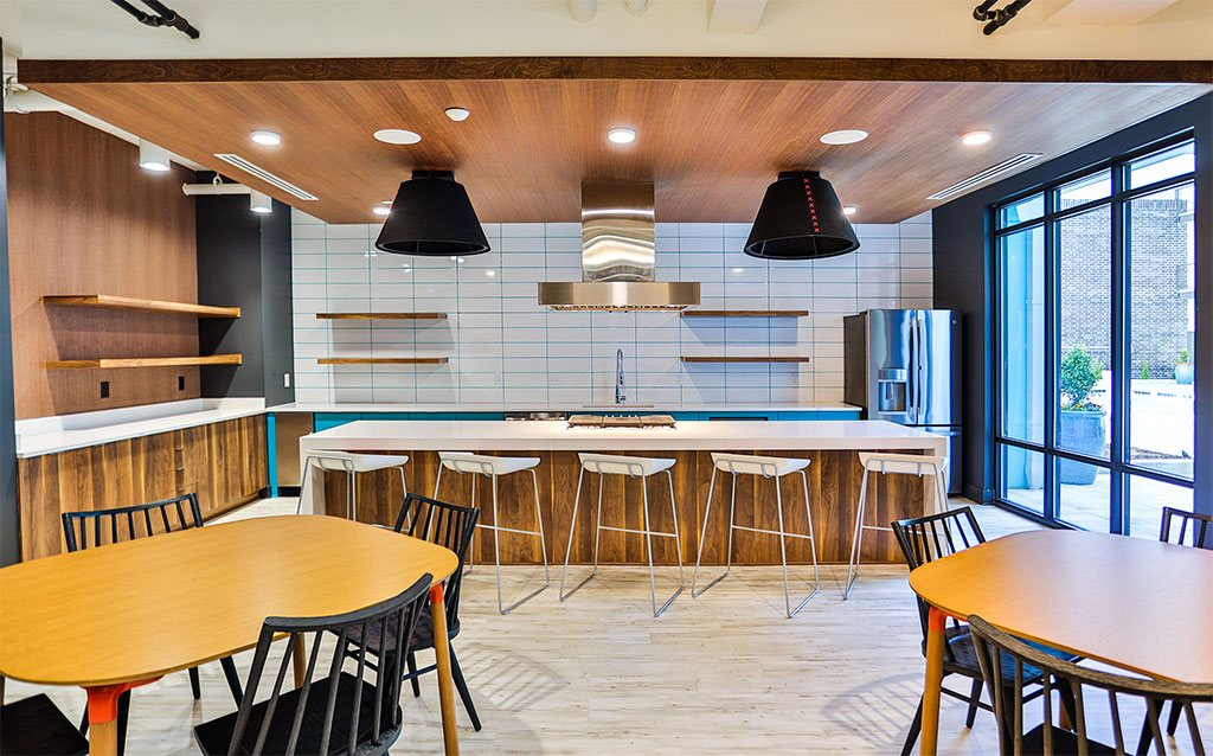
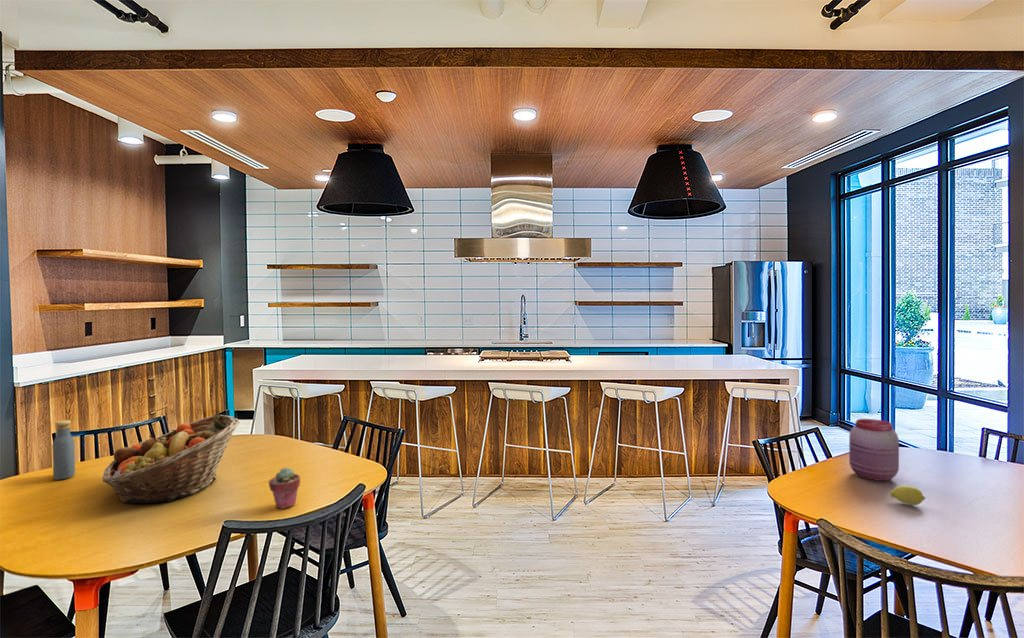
+ jar [848,418,900,482]
+ fruit [889,484,927,506]
+ fruit basket [101,414,241,504]
+ vodka [51,419,76,481]
+ potted succulent [268,467,301,510]
